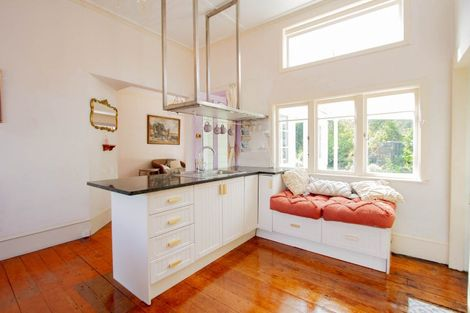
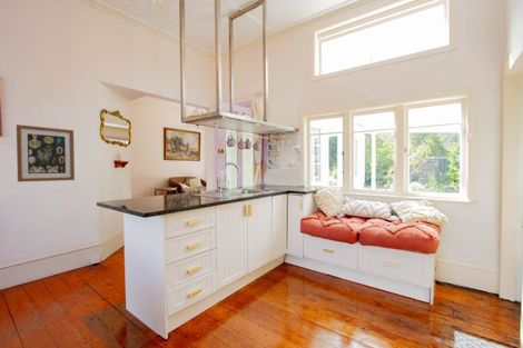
+ wall art [16,123,76,183]
